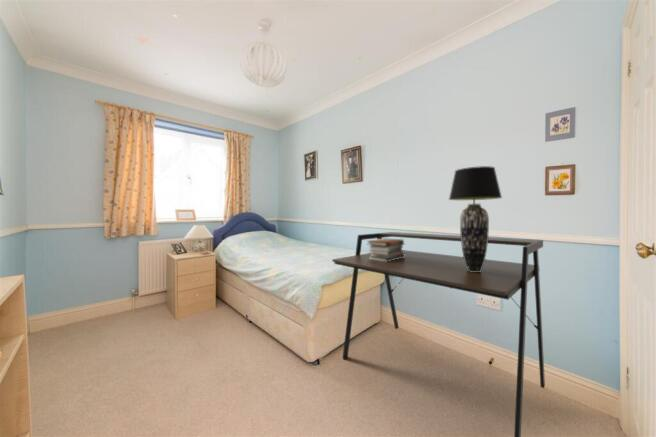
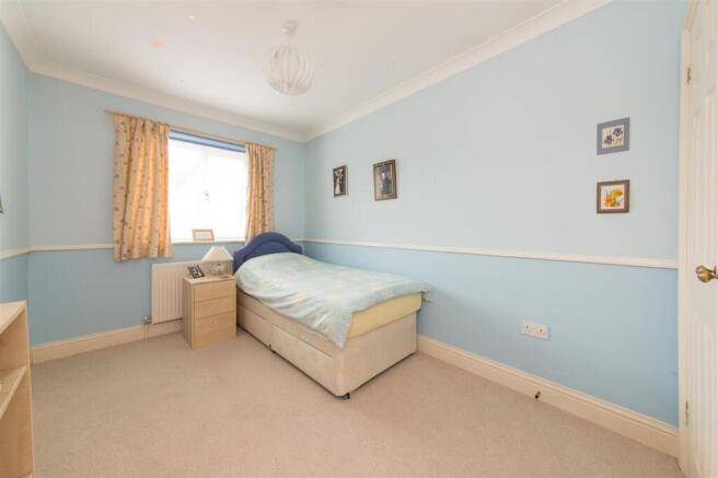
- book stack [366,237,406,262]
- desk [331,231,546,437]
- table lamp [448,165,503,272]
